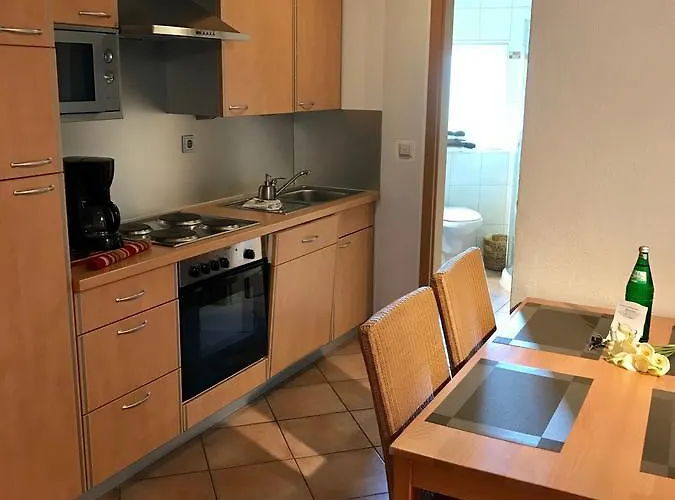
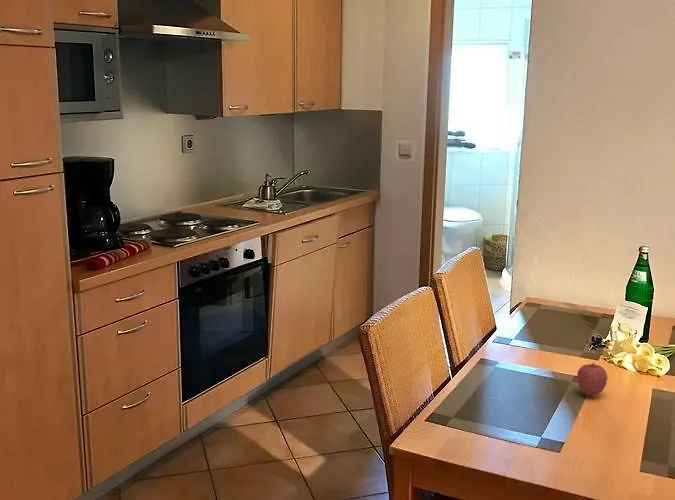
+ fruit [576,362,609,397]
